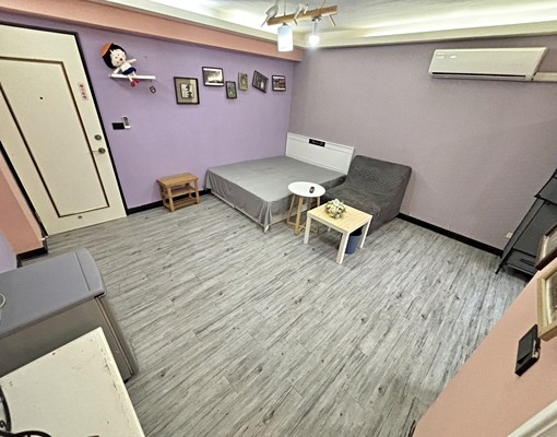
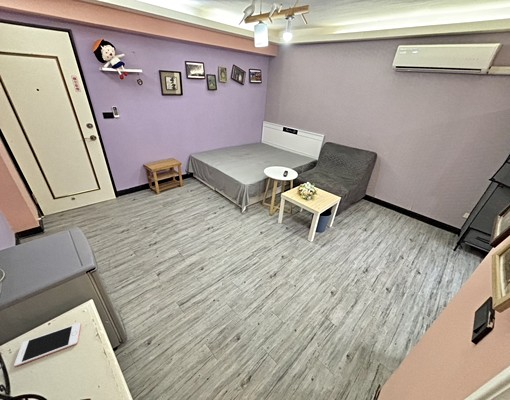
+ cell phone [13,322,82,368]
